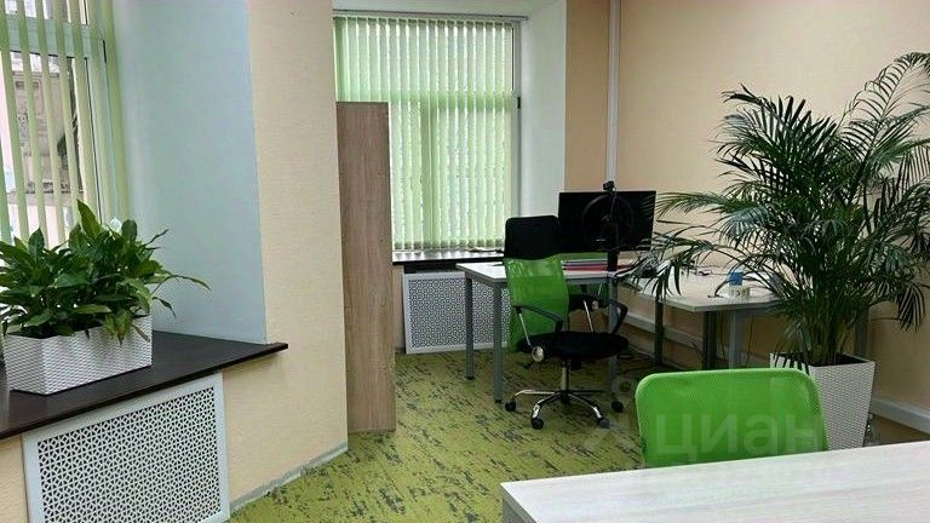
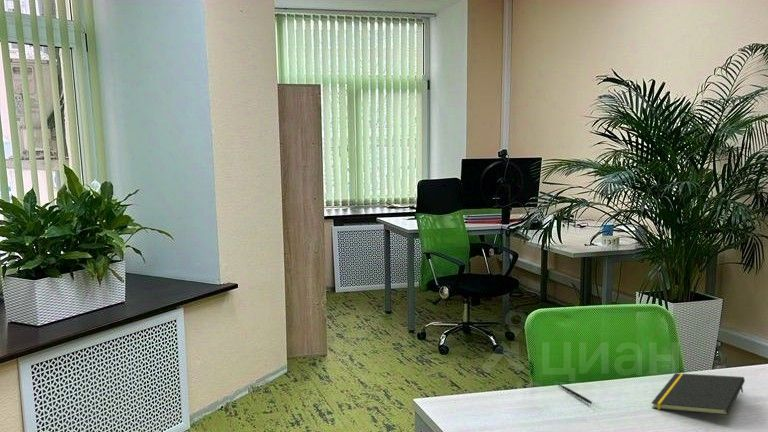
+ pen [556,382,593,405]
+ notepad [651,372,746,416]
